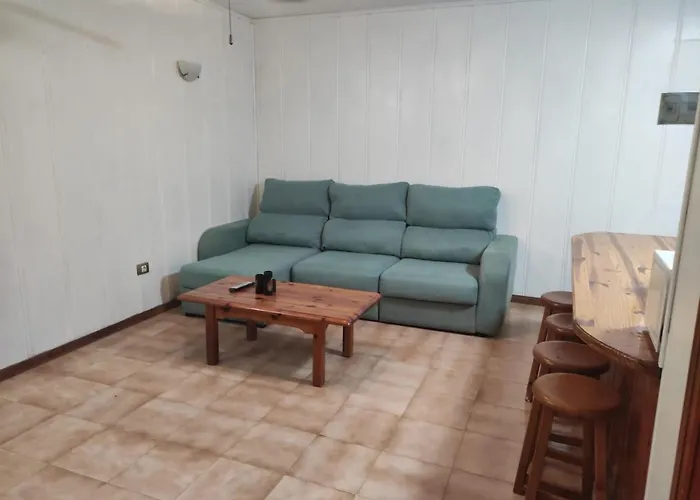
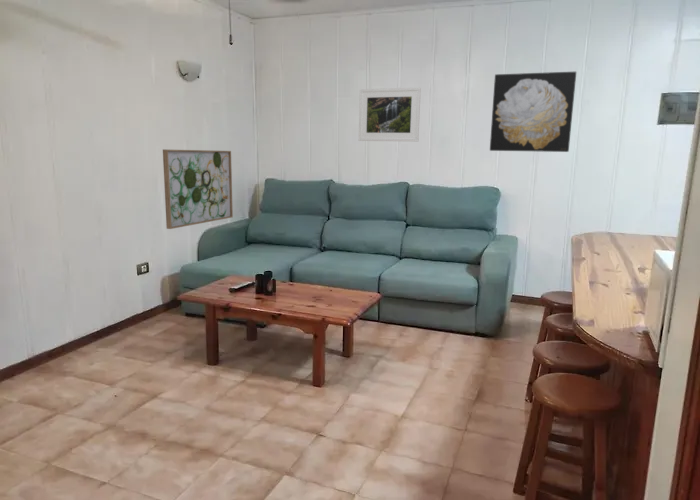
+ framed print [358,87,422,142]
+ wall art [162,148,234,230]
+ wall art [489,71,577,153]
